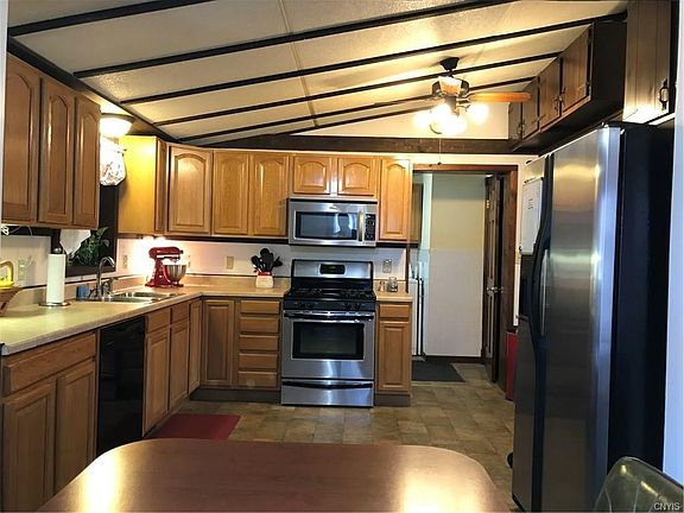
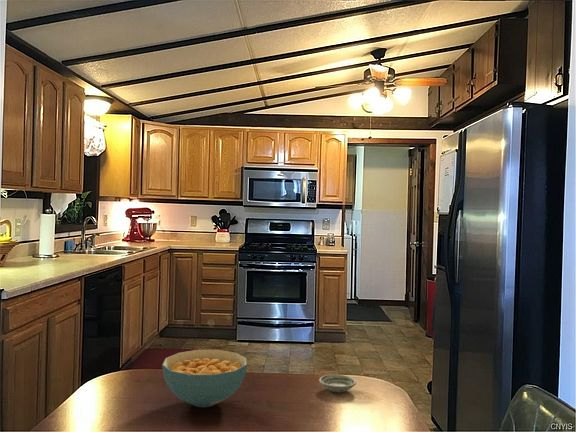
+ saucer [318,374,357,393]
+ cereal bowl [161,349,248,408]
